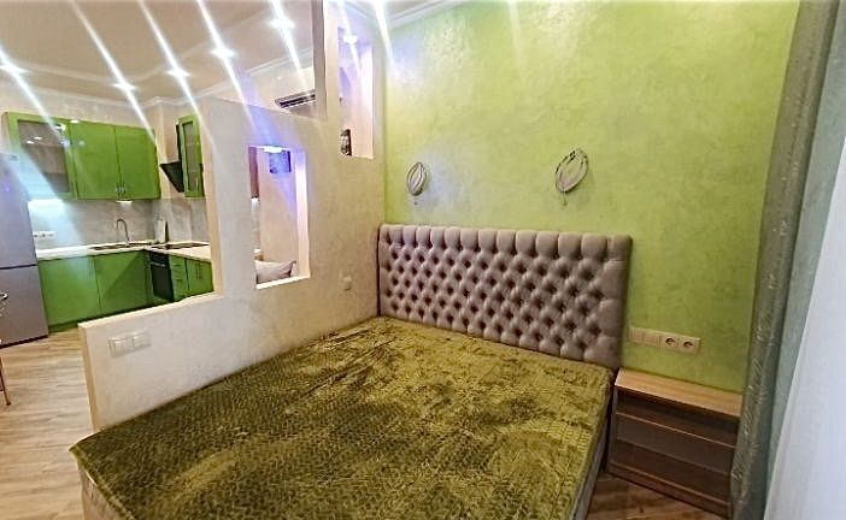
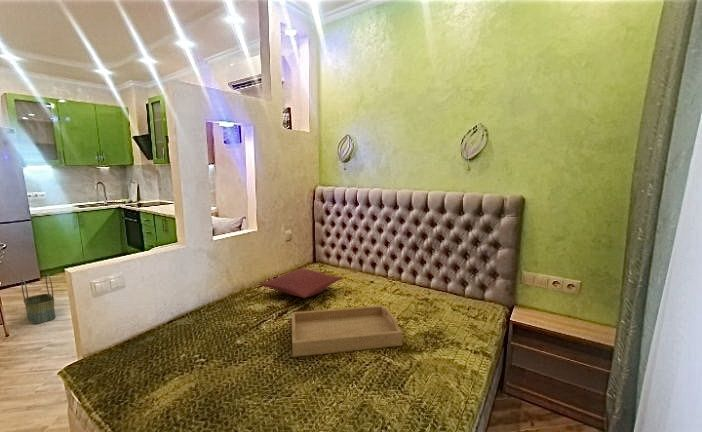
+ basket [20,273,56,325]
+ serving tray [291,304,403,358]
+ pillow [258,267,344,299]
